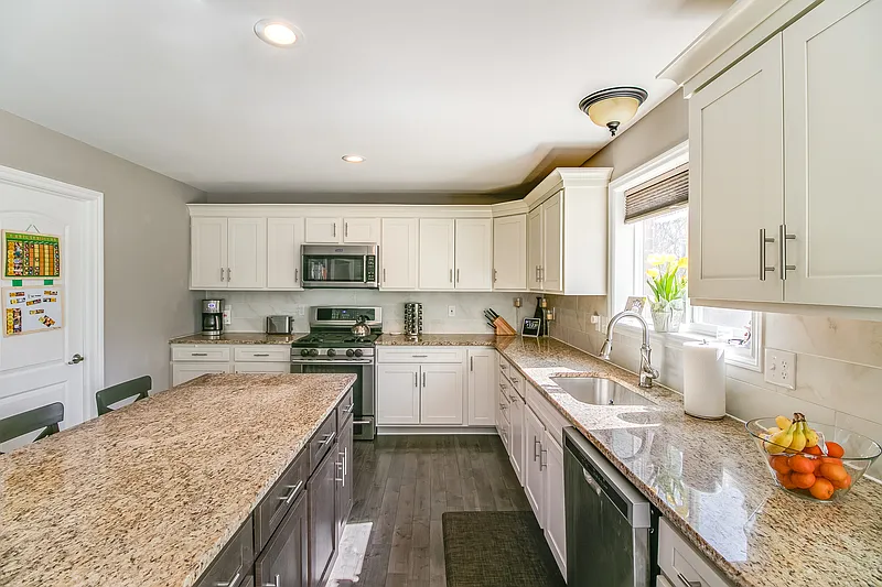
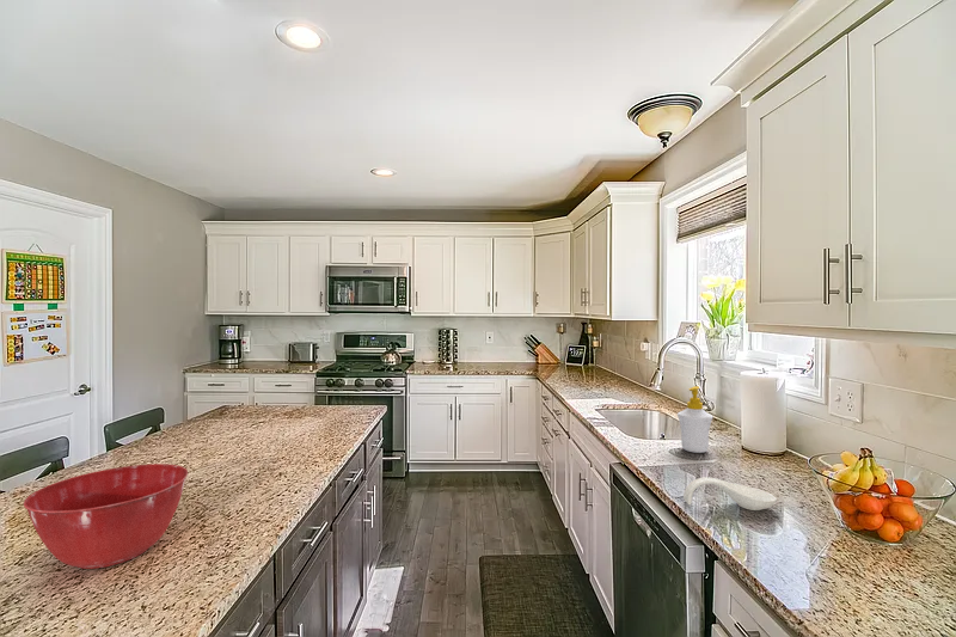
+ mixing bowl [23,463,189,570]
+ soap bottle [676,385,713,454]
+ spoon rest [682,476,778,512]
